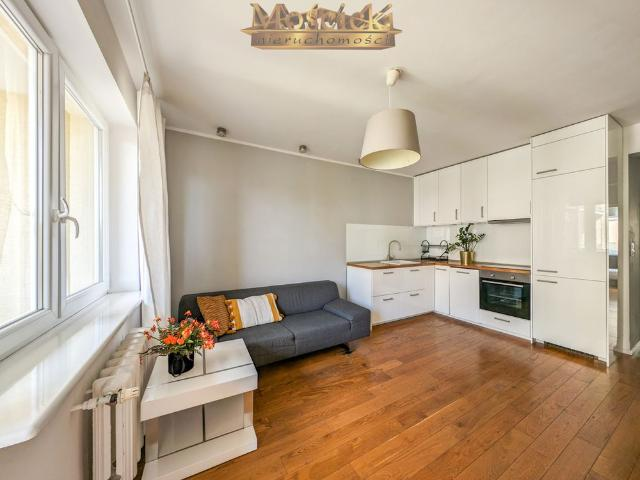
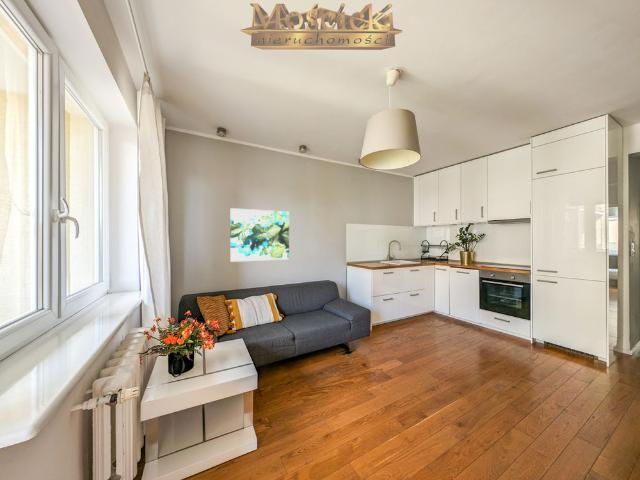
+ wall art [229,207,290,263]
